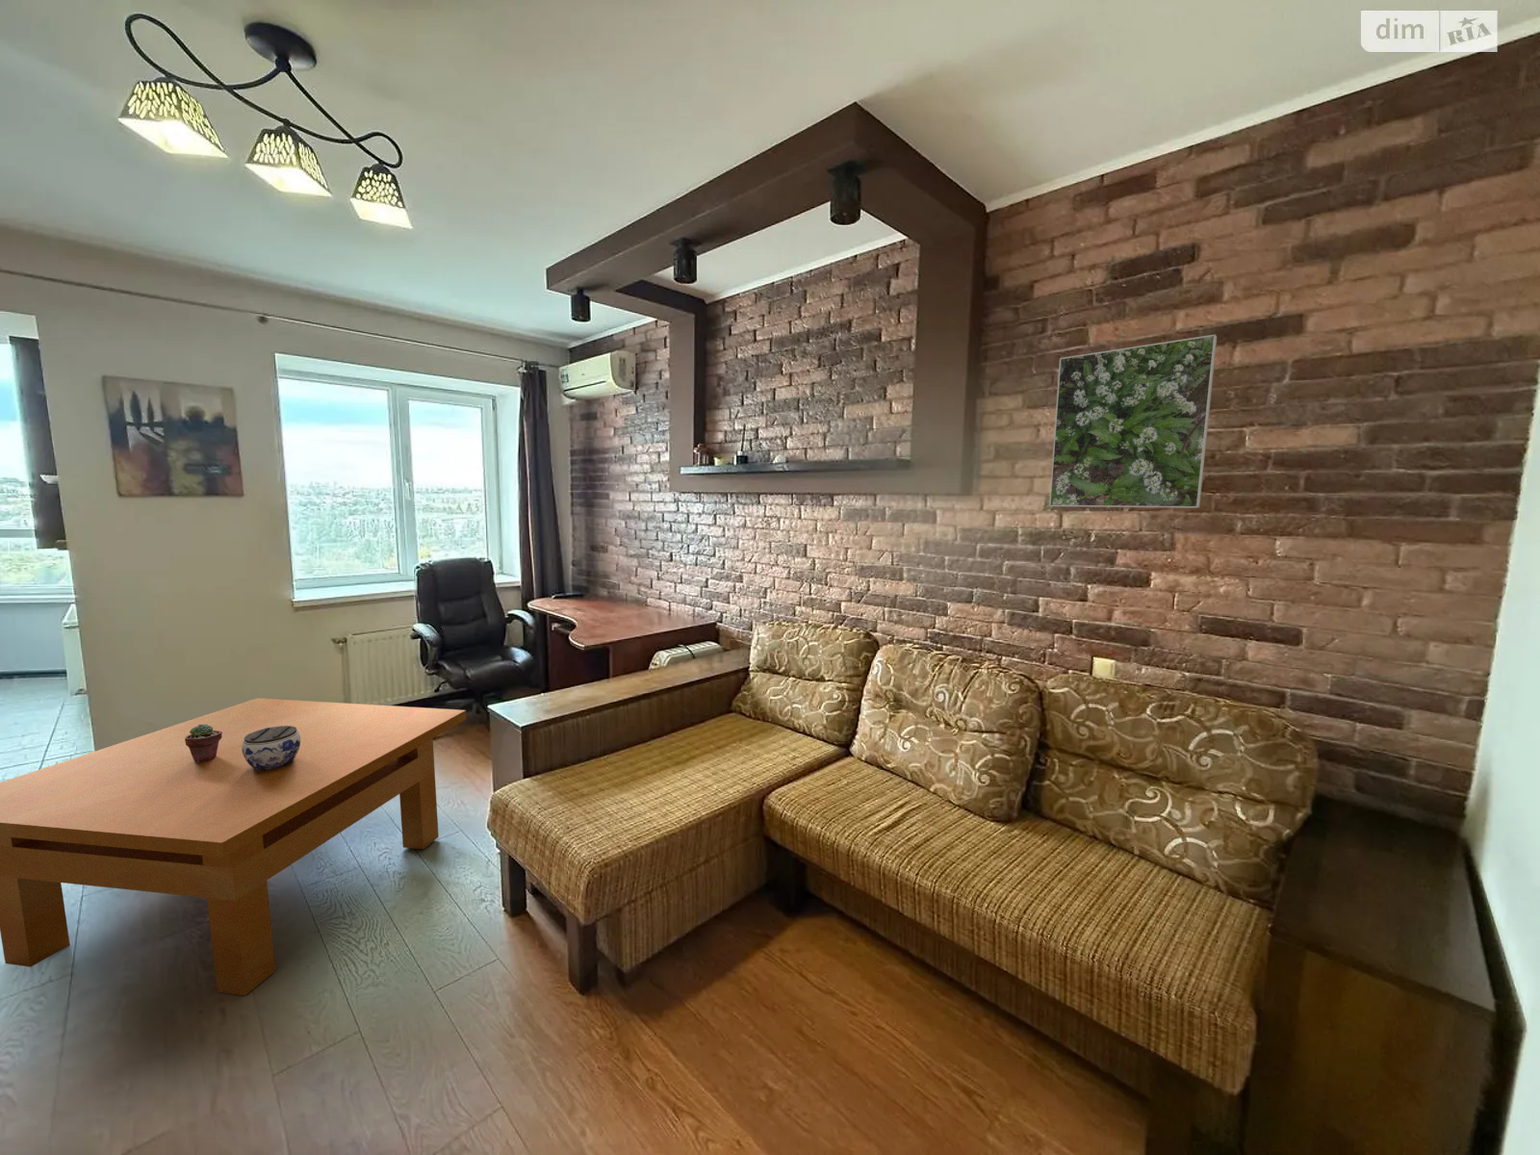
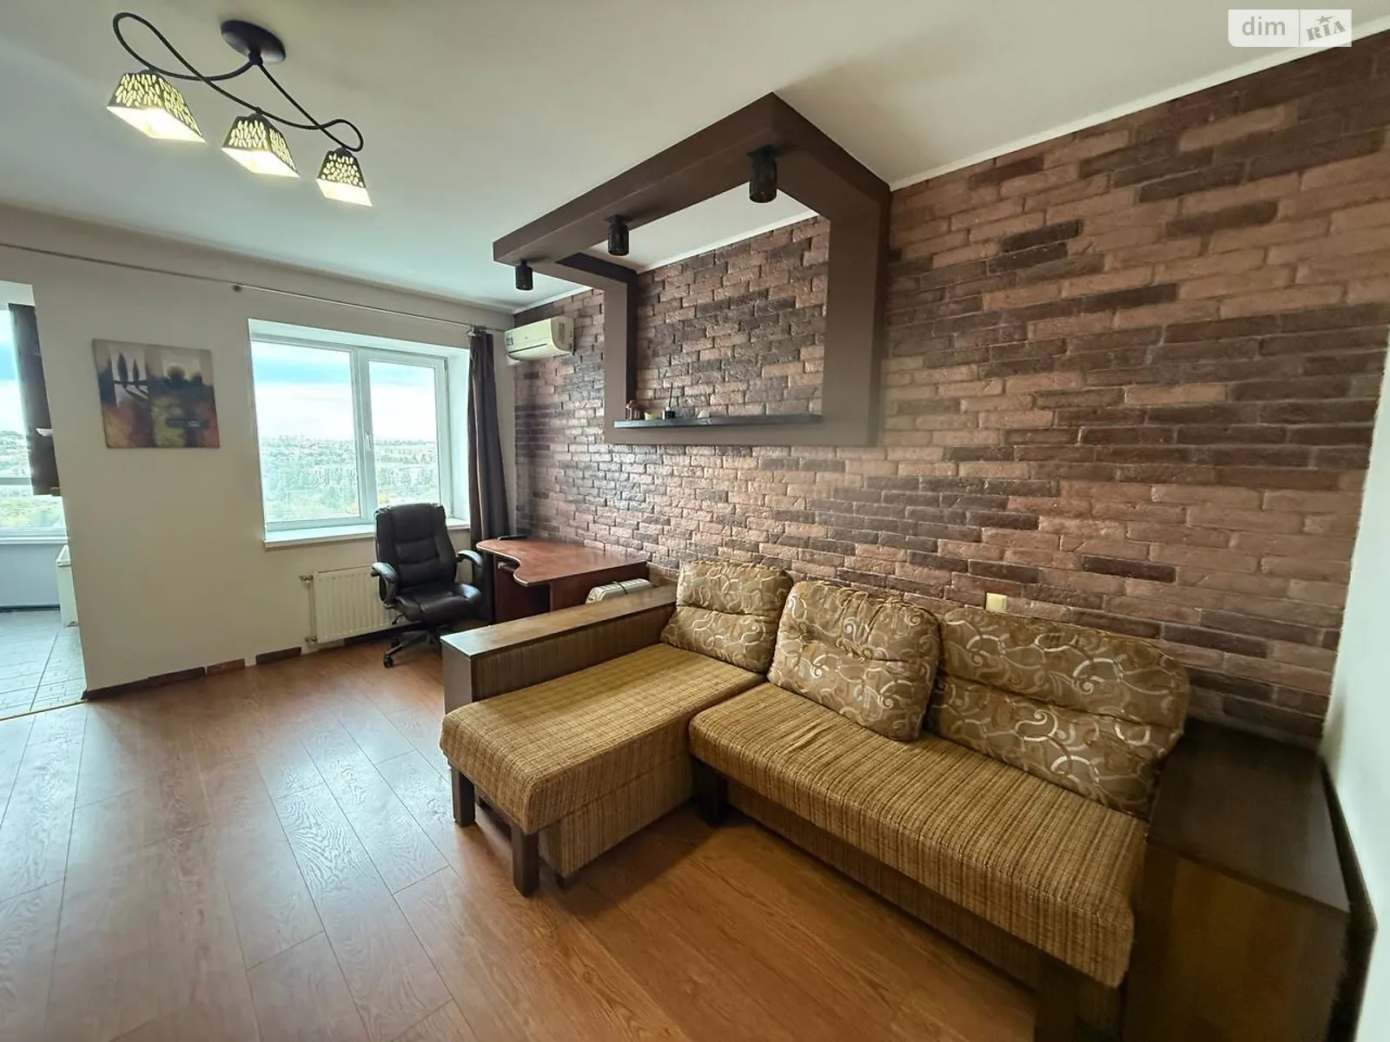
- potted succulent [184,724,222,762]
- table [0,696,467,996]
- jar [241,726,301,770]
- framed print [1048,334,1217,508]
